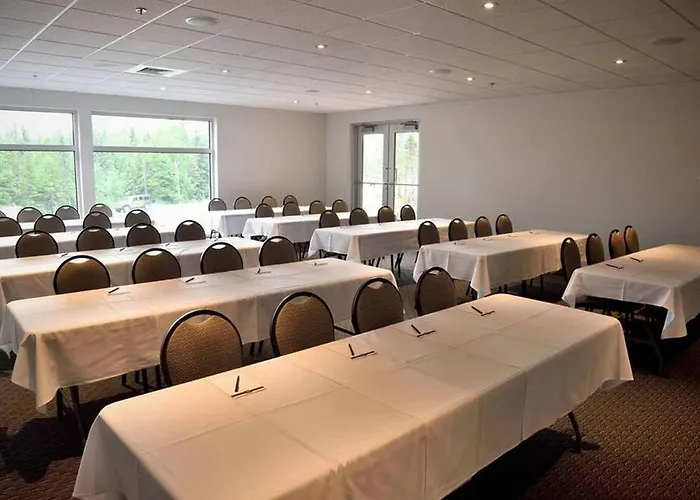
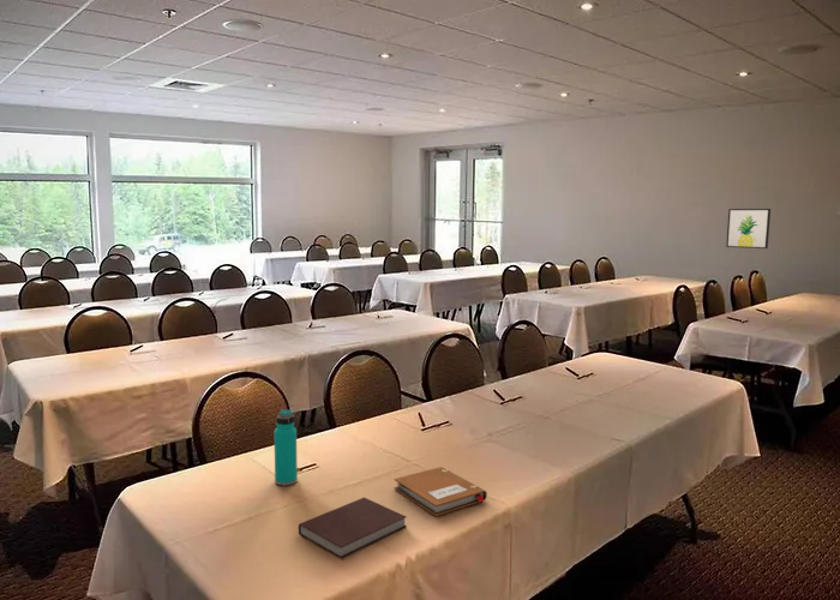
+ notebook [298,496,408,559]
+ wall art [725,208,772,250]
+ water bottle [272,408,299,486]
+ notebook [394,466,488,517]
